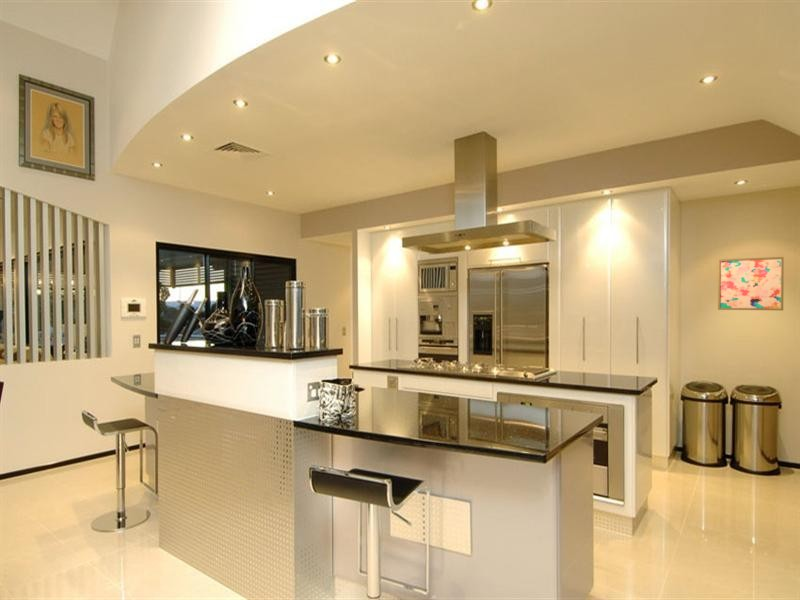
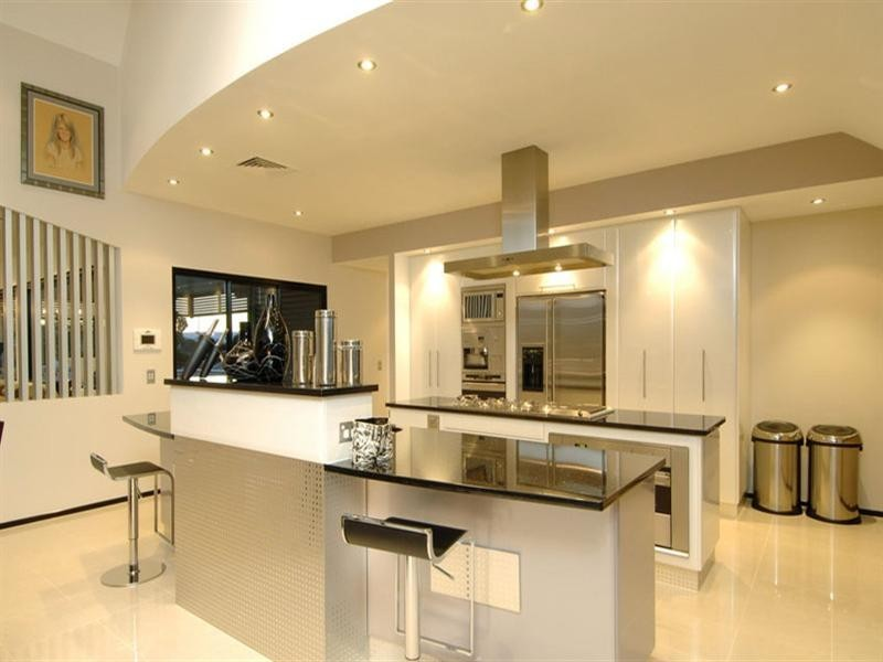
- wall art [717,256,784,311]
